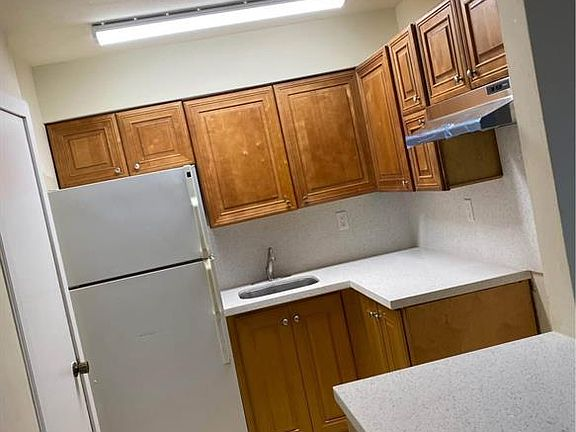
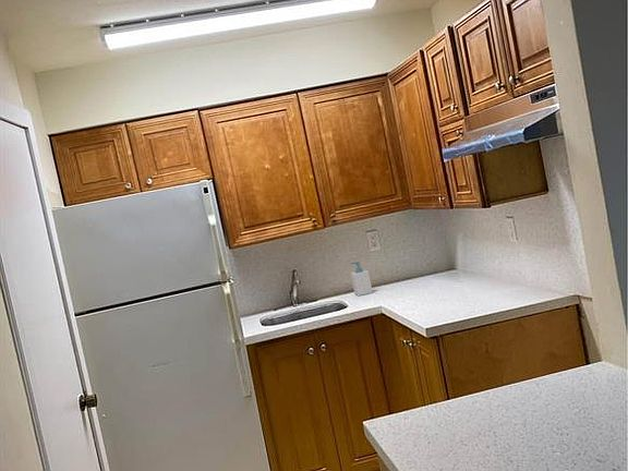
+ soap bottle [349,259,374,297]
